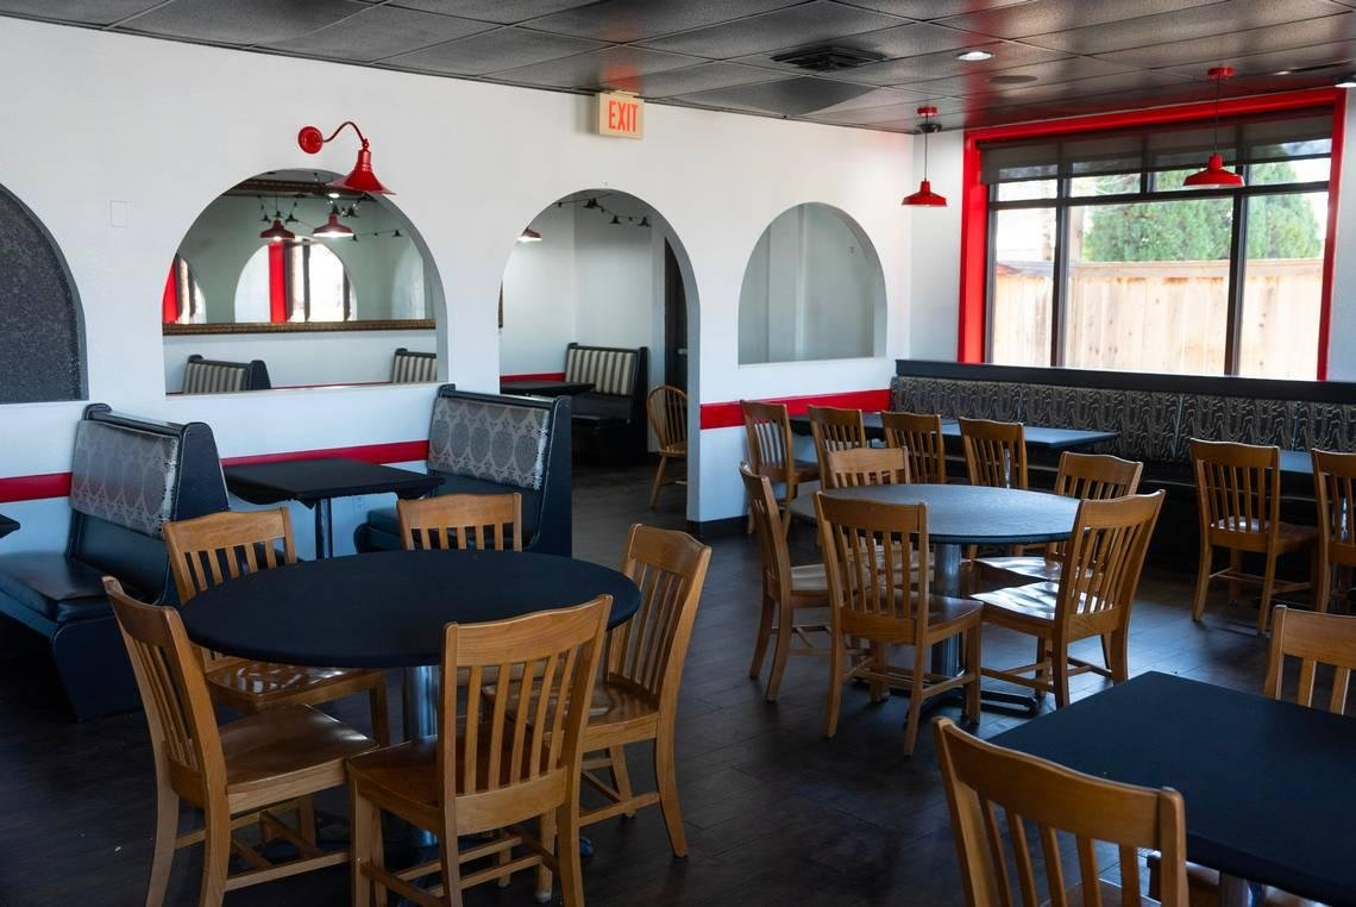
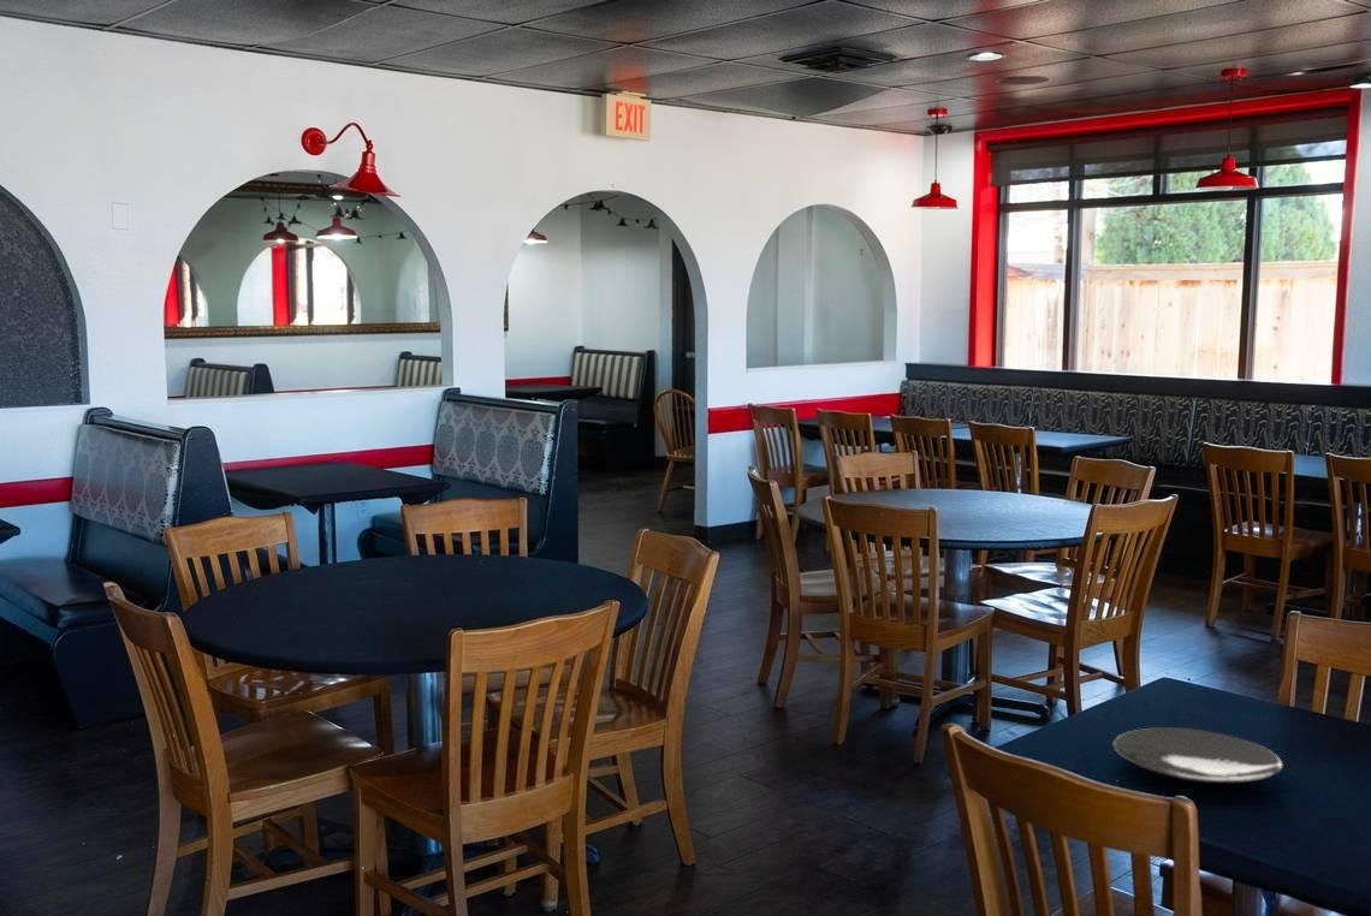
+ plate [1111,727,1284,785]
